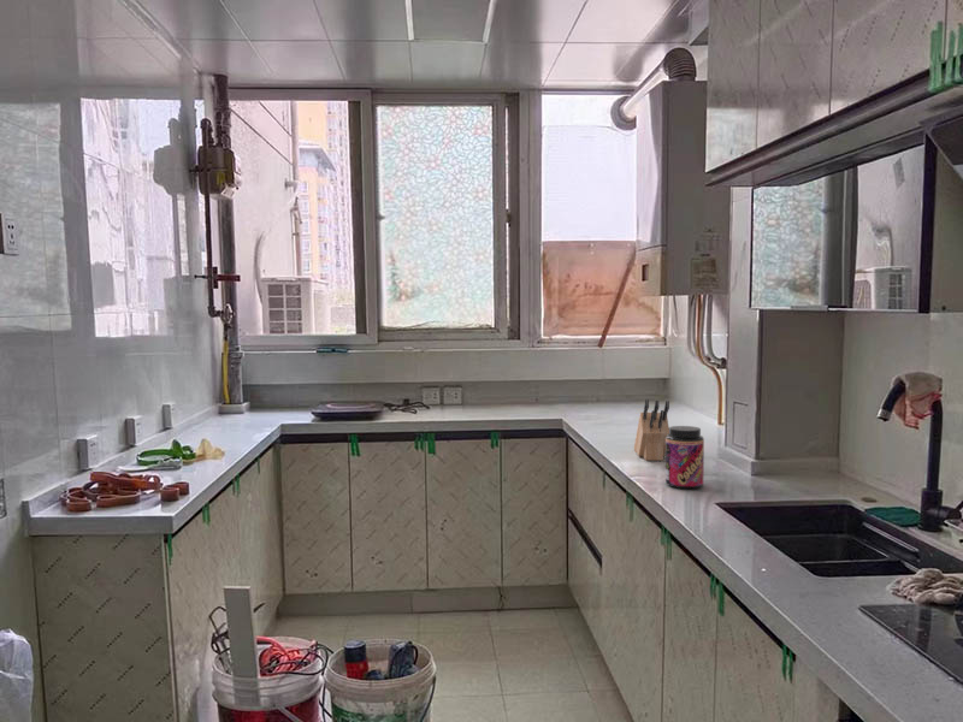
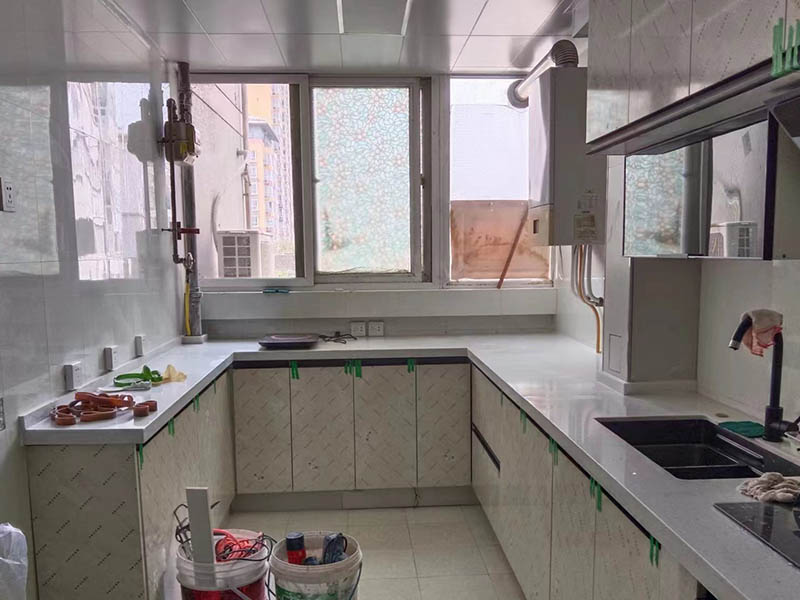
- jar [664,425,705,490]
- knife block [633,398,670,462]
